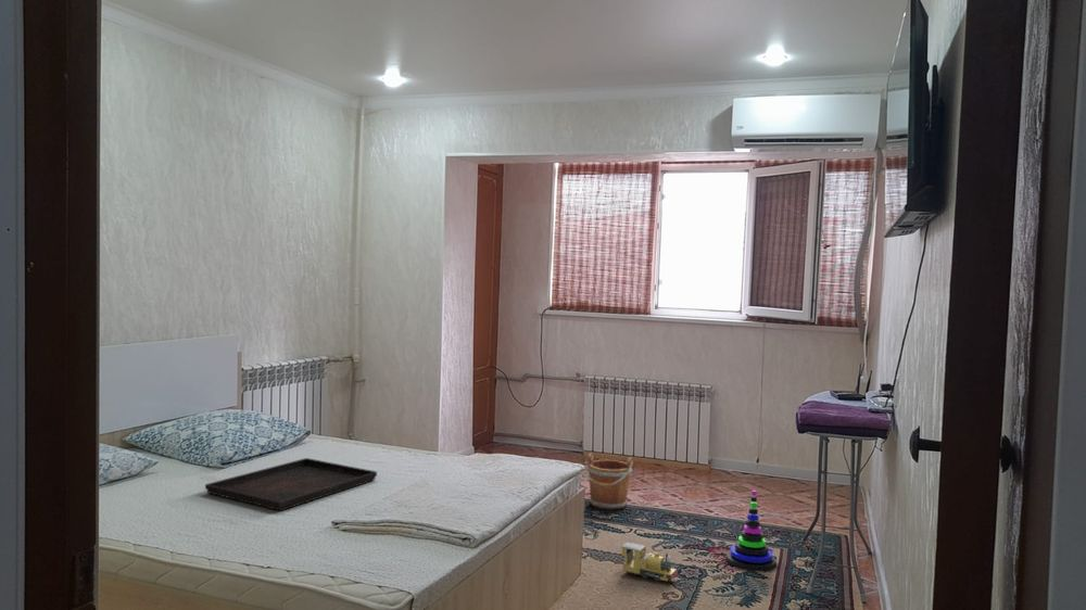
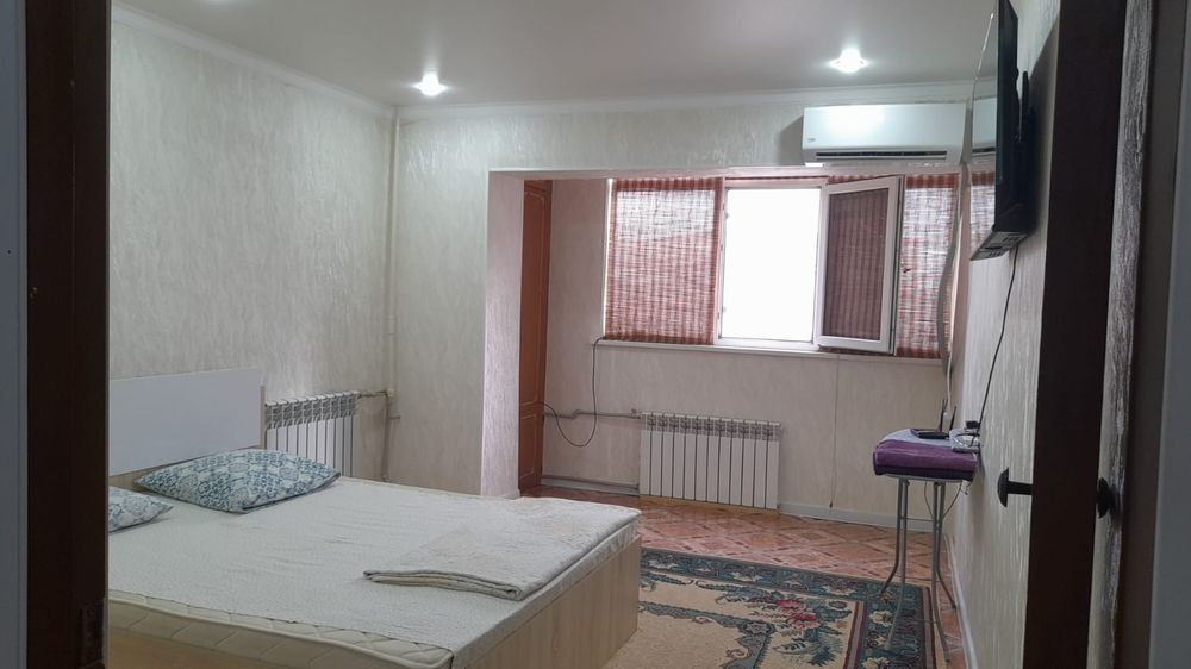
- bucket [584,452,634,510]
- toy train [621,542,678,582]
- serving tray [204,457,378,512]
- stacking toy [725,490,778,572]
